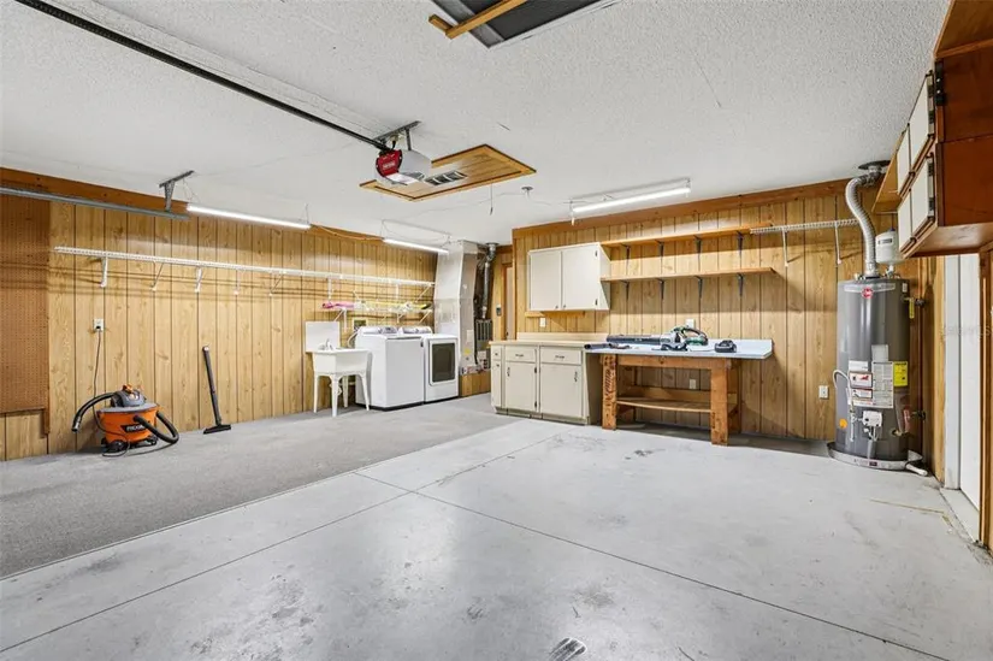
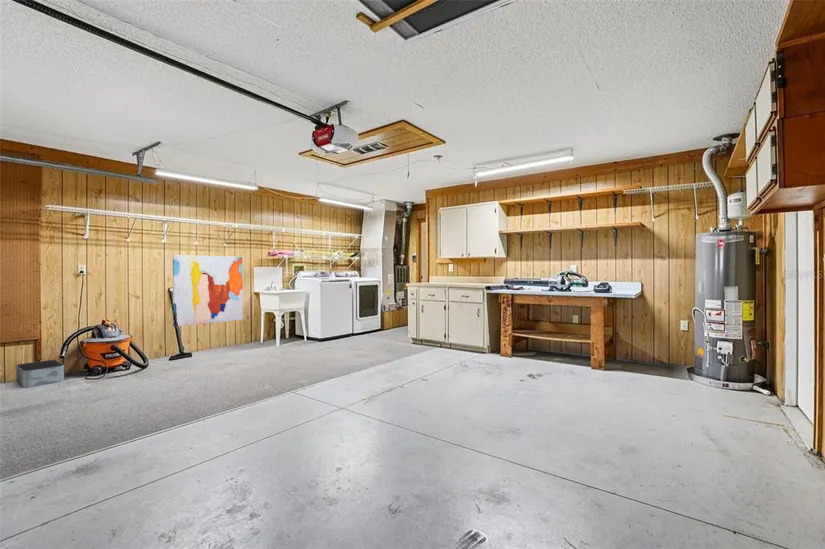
+ storage bin [15,359,65,388]
+ wall art [172,254,244,327]
